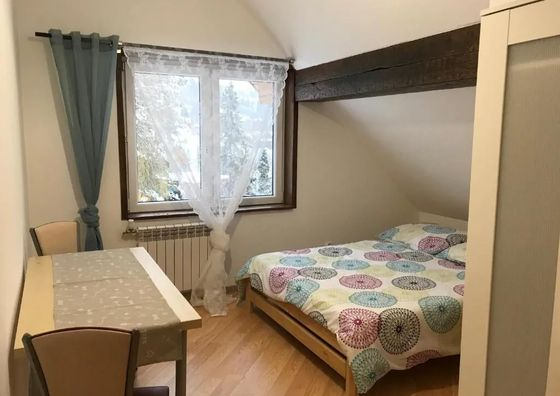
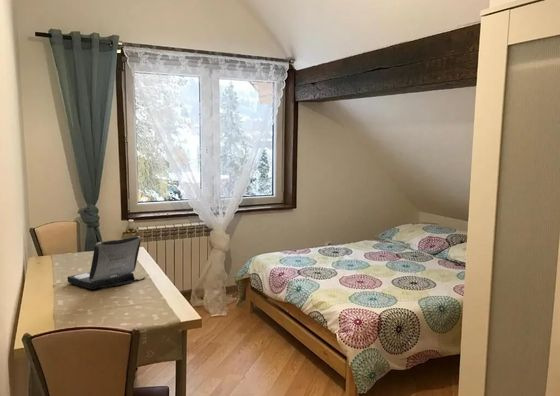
+ laptop [66,235,146,290]
